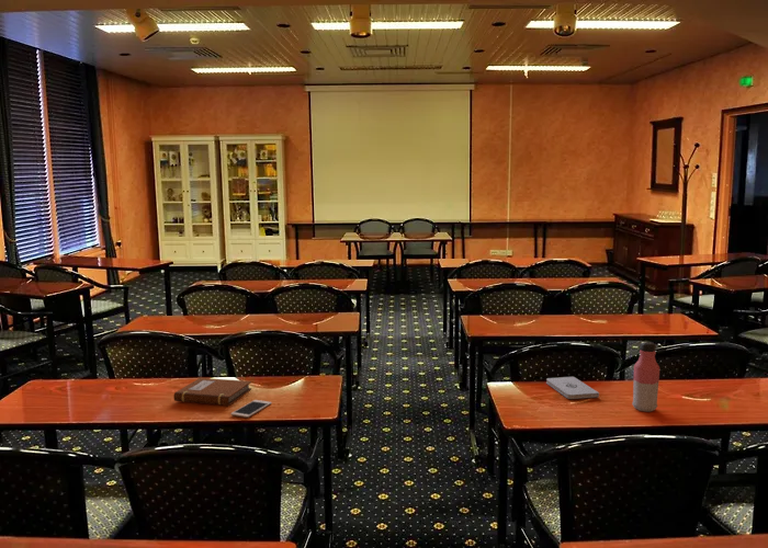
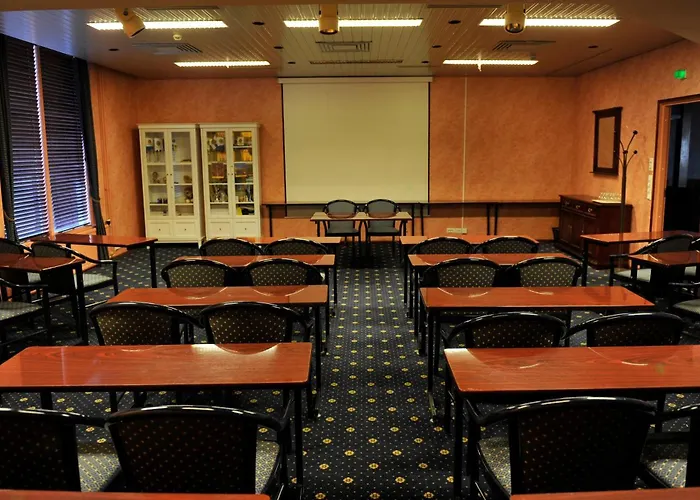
- notebook [172,377,252,407]
- notepad [545,376,600,400]
- cell phone [230,399,273,419]
- water bottle [631,341,660,413]
